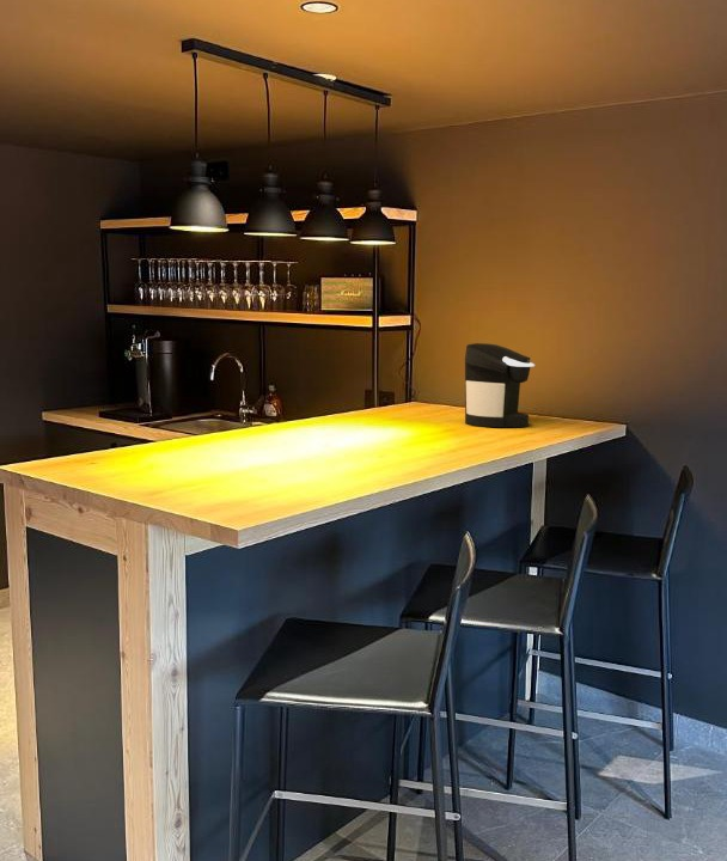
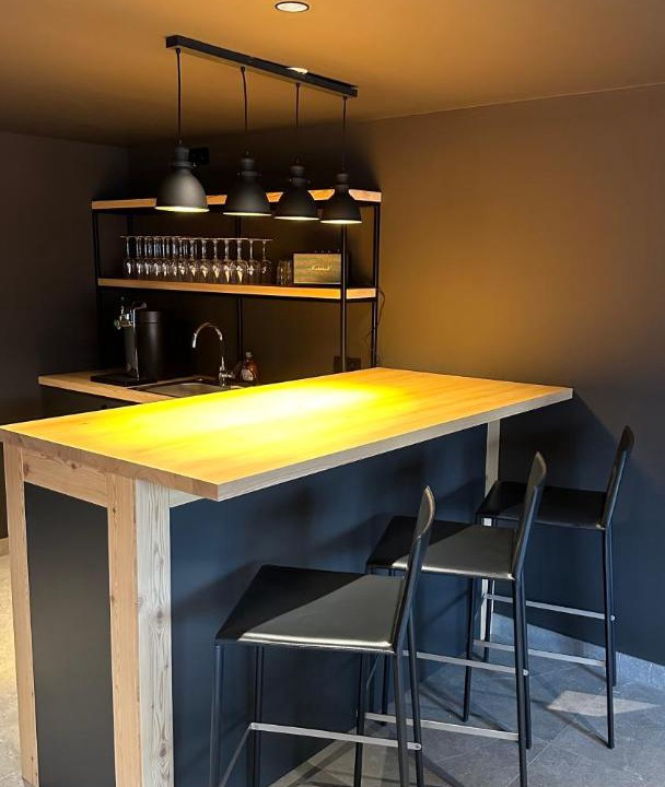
- coffee maker [464,342,536,428]
